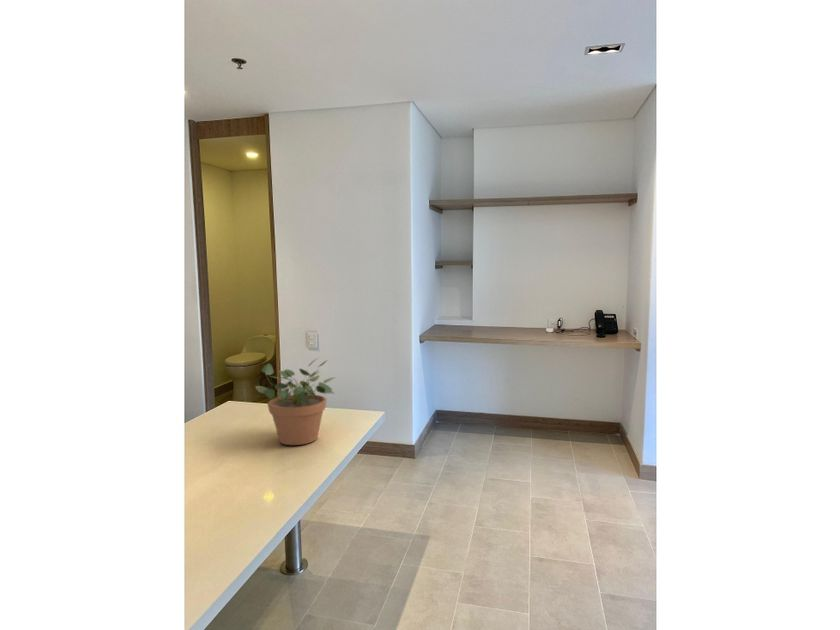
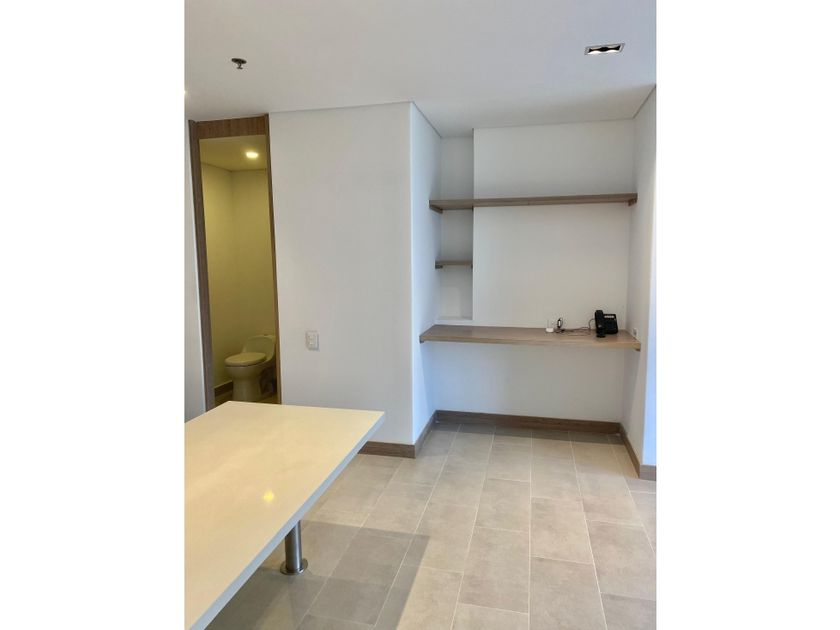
- potted plant [255,357,338,446]
